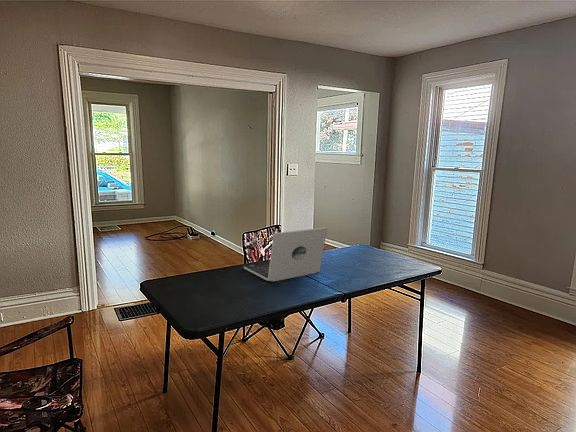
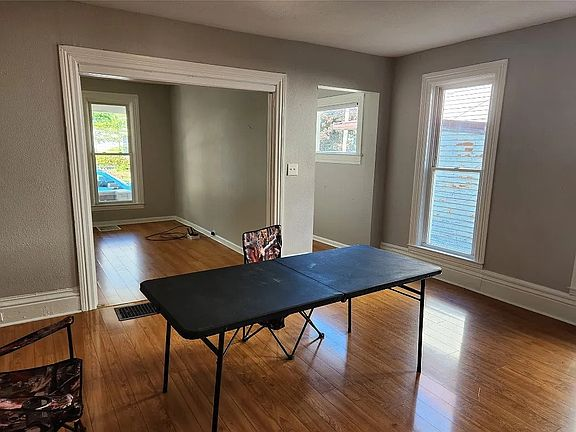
- laptop [243,226,328,282]
